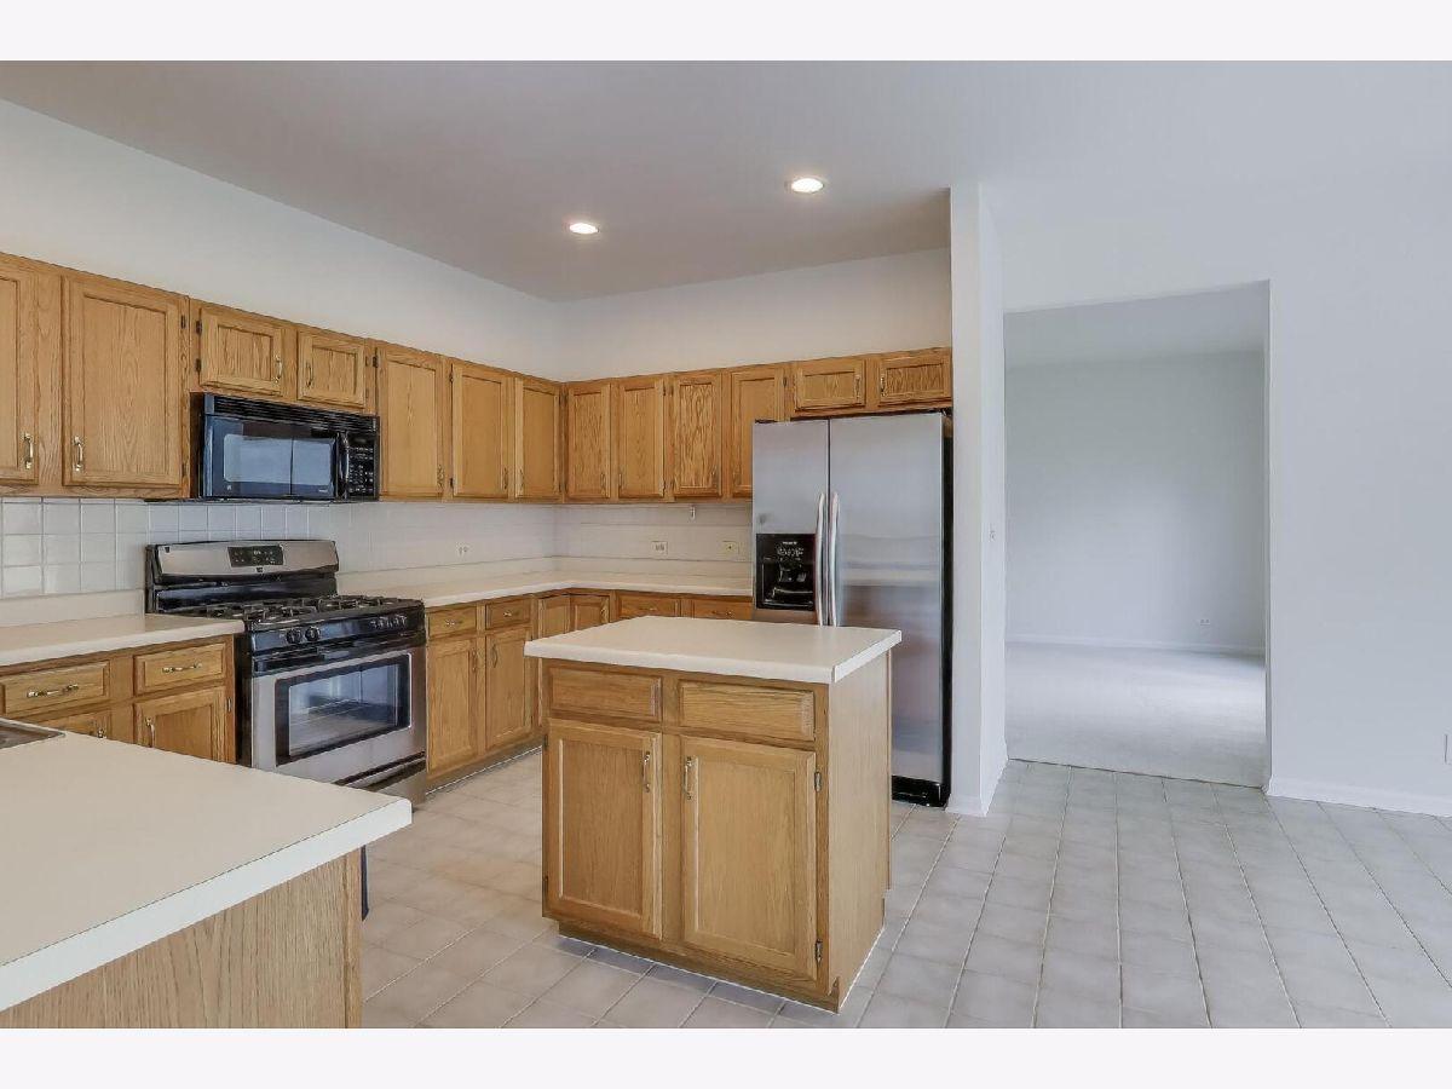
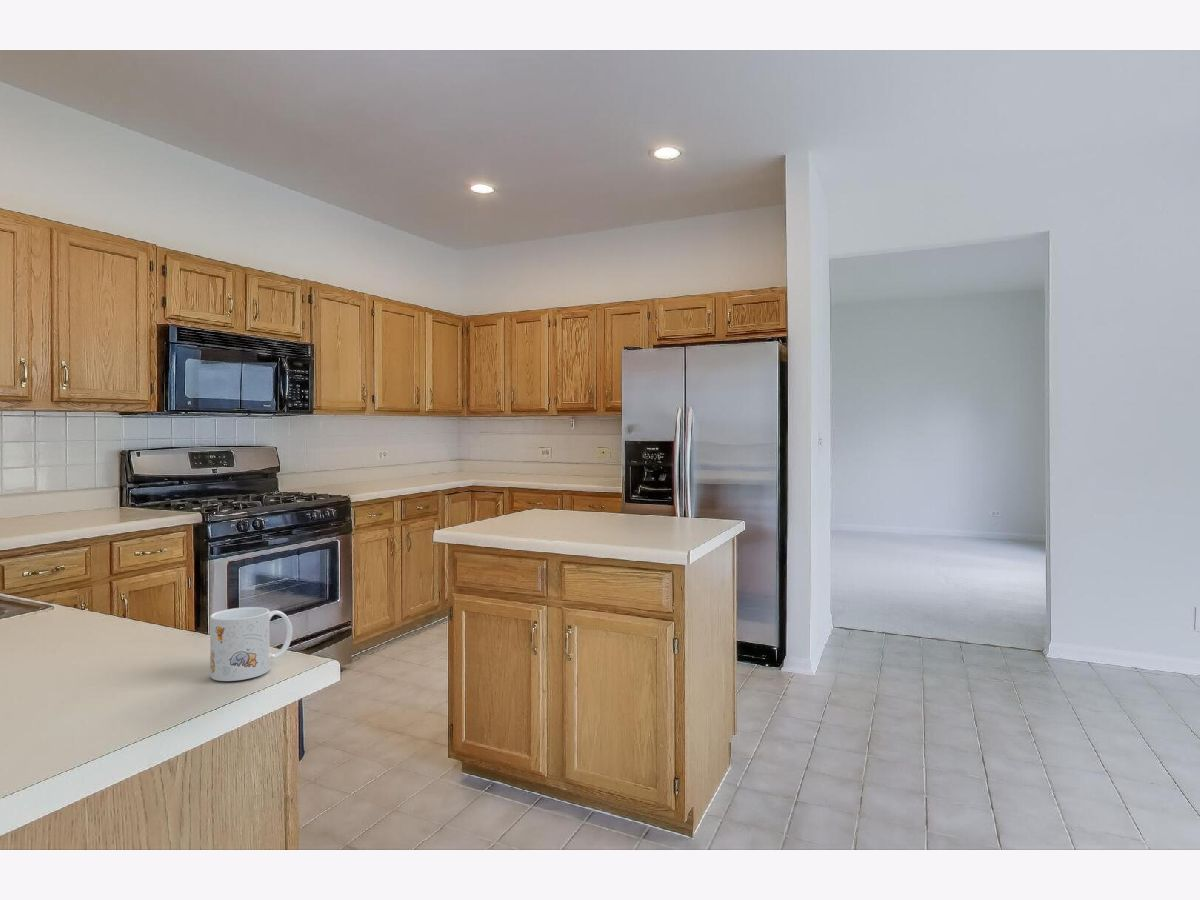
+ mug [209,606,294,682]
